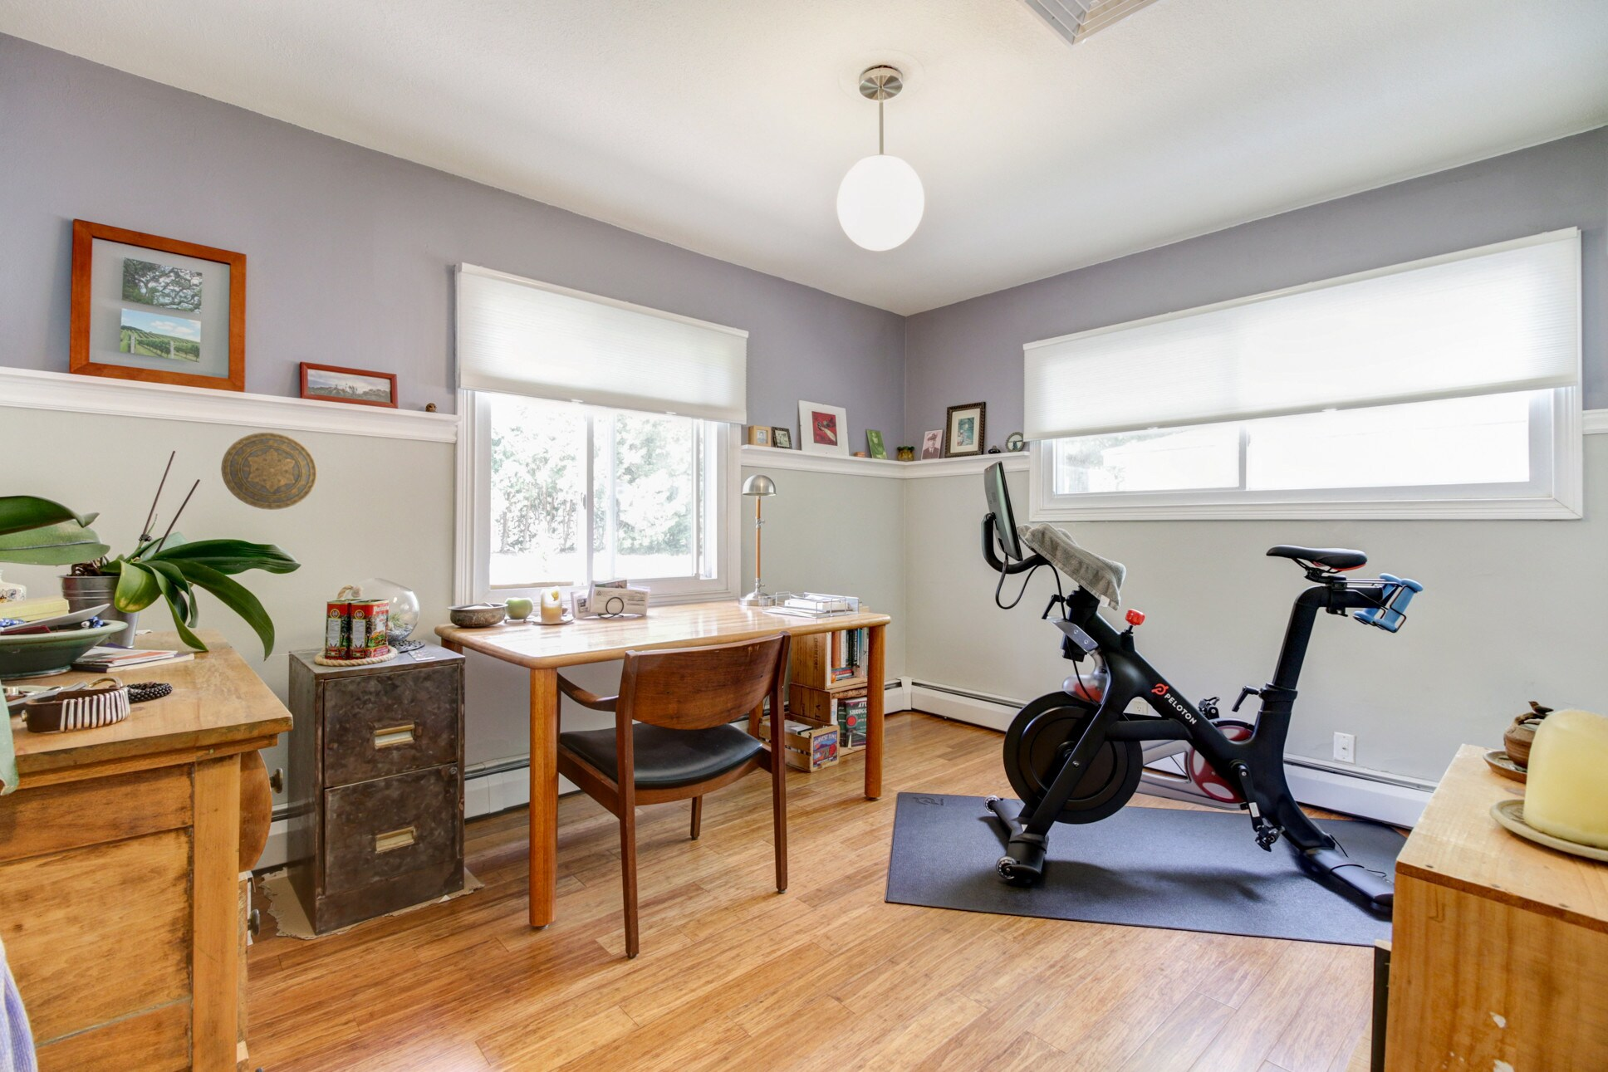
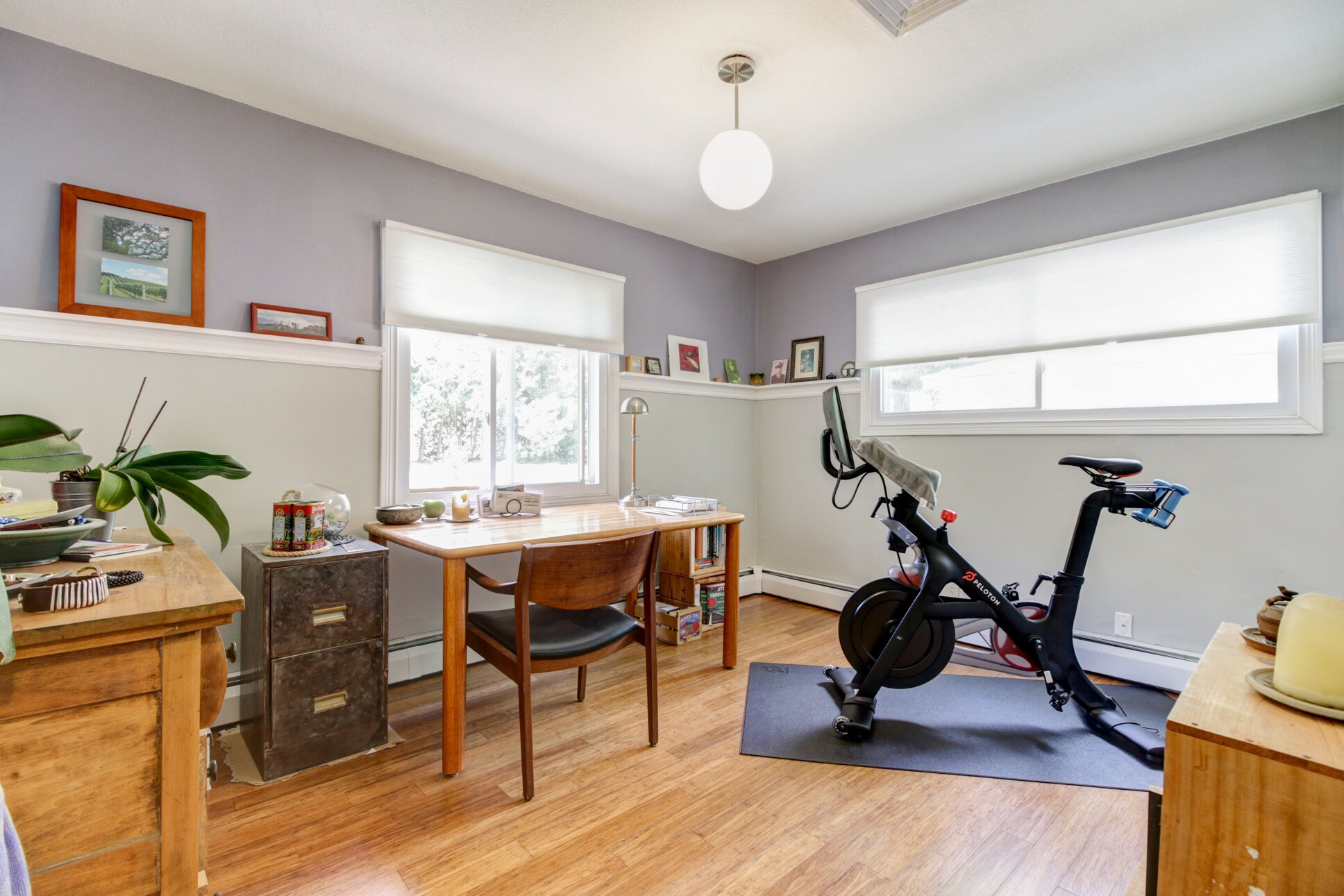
- decorative plate [220,432,318,511]
